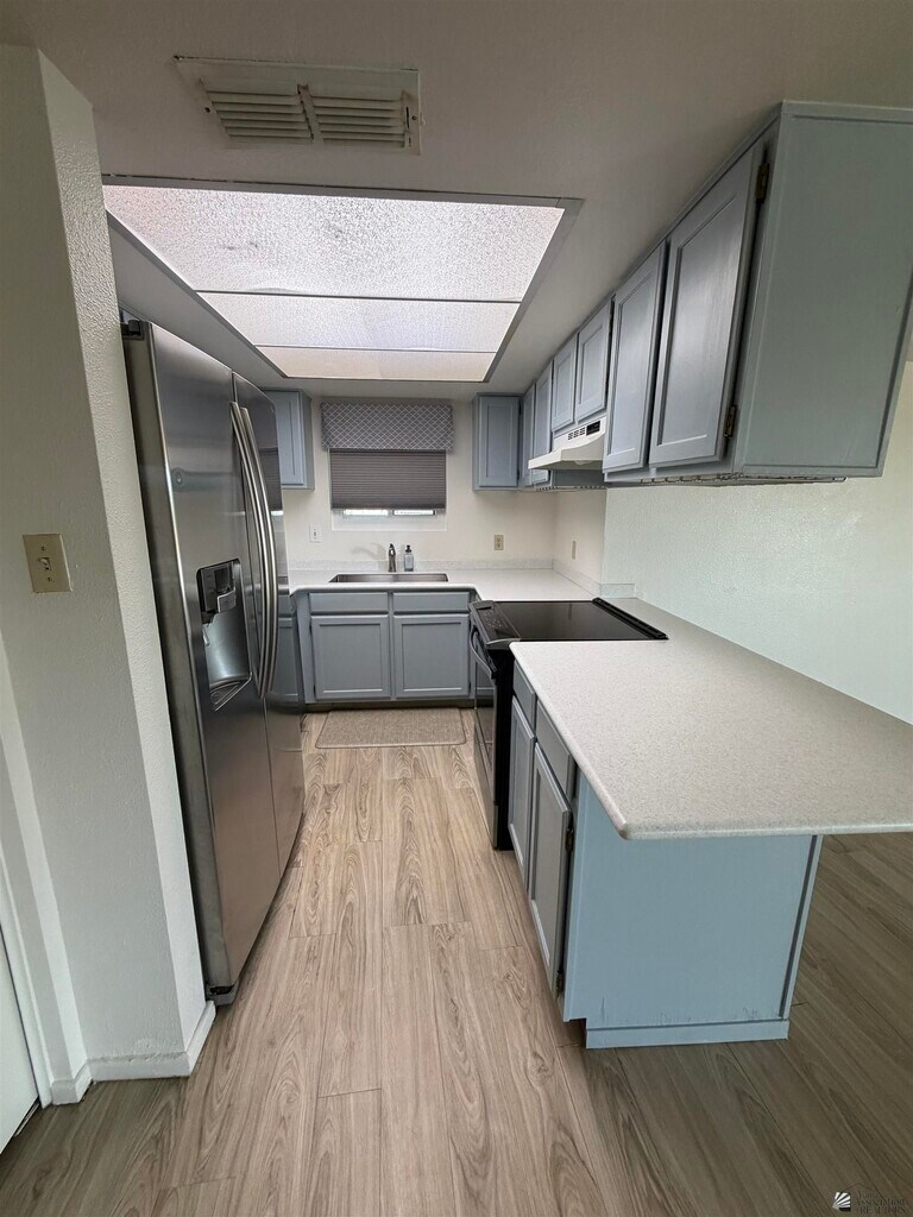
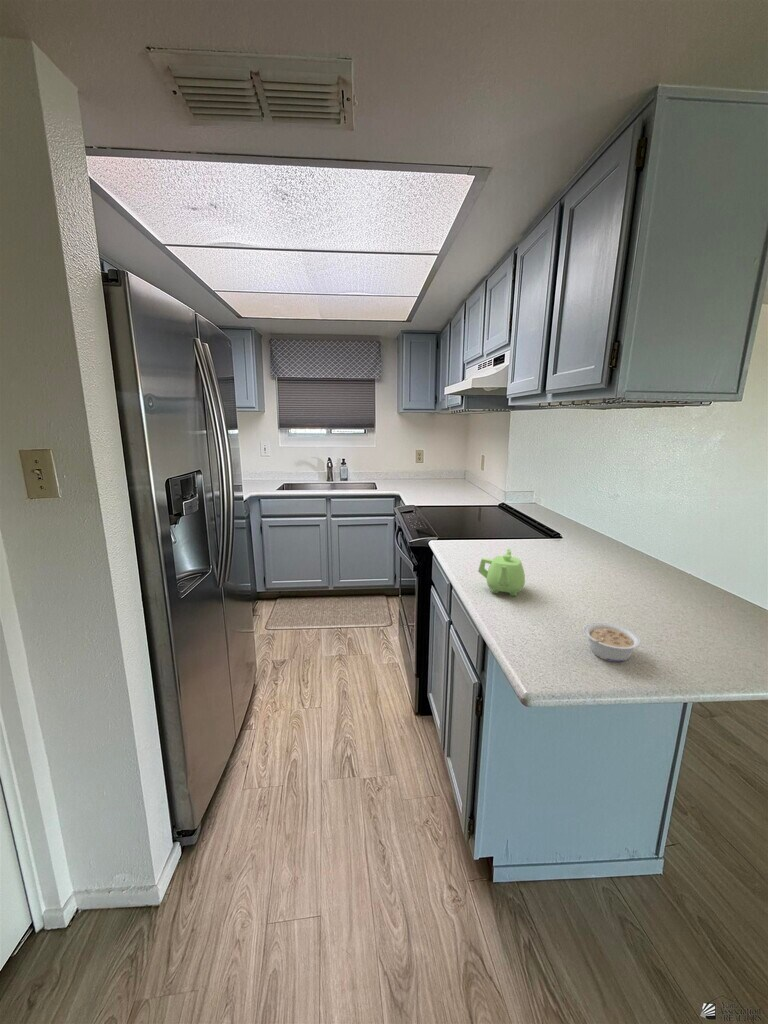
+ legume [583,621,641,663]
+ teapot [477,548,526,597]
